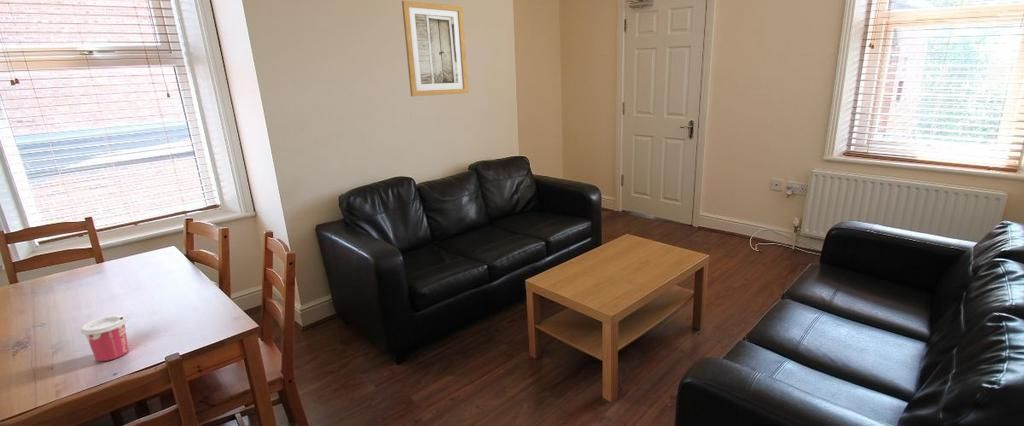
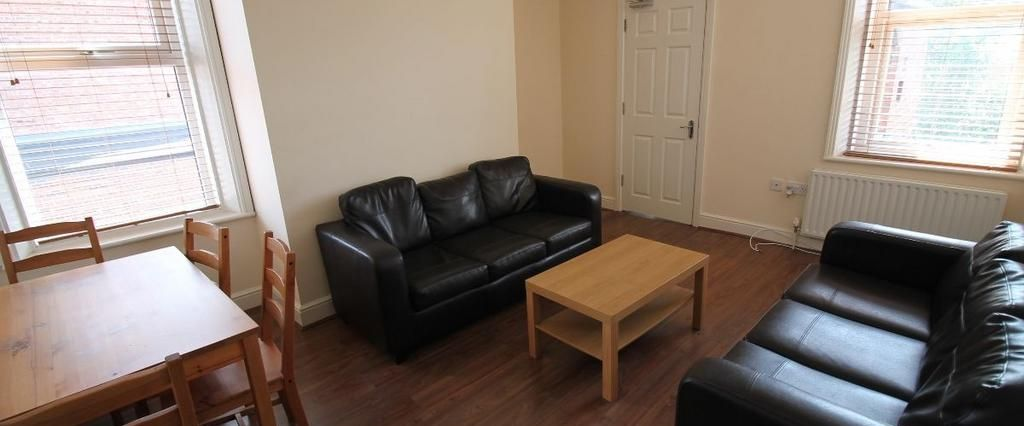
- cup [80,314,129,362]
- wall art [401,0,469,97]
